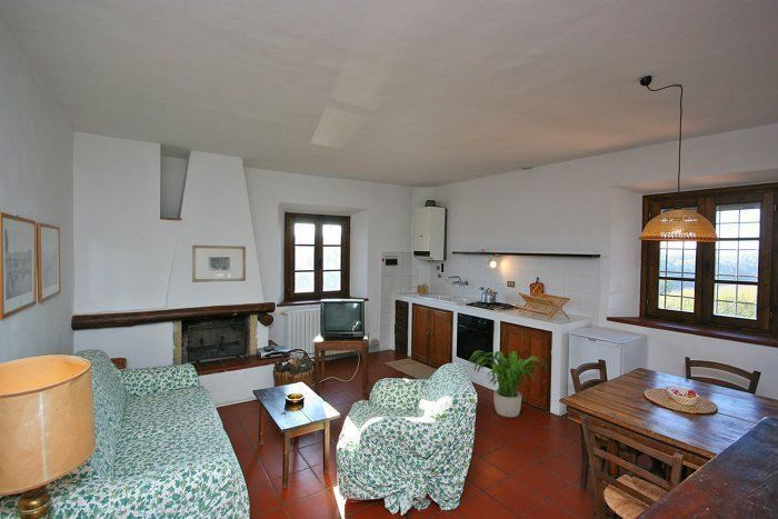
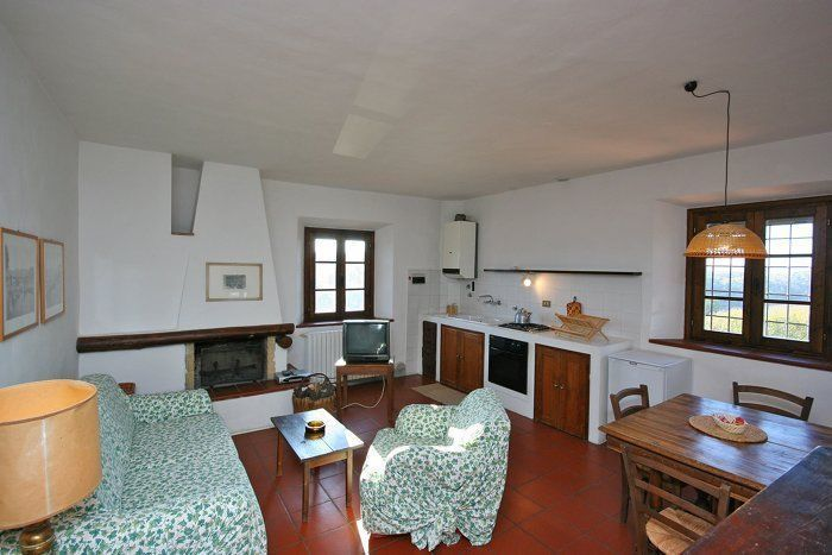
- potted plant [468,349,549,418]
